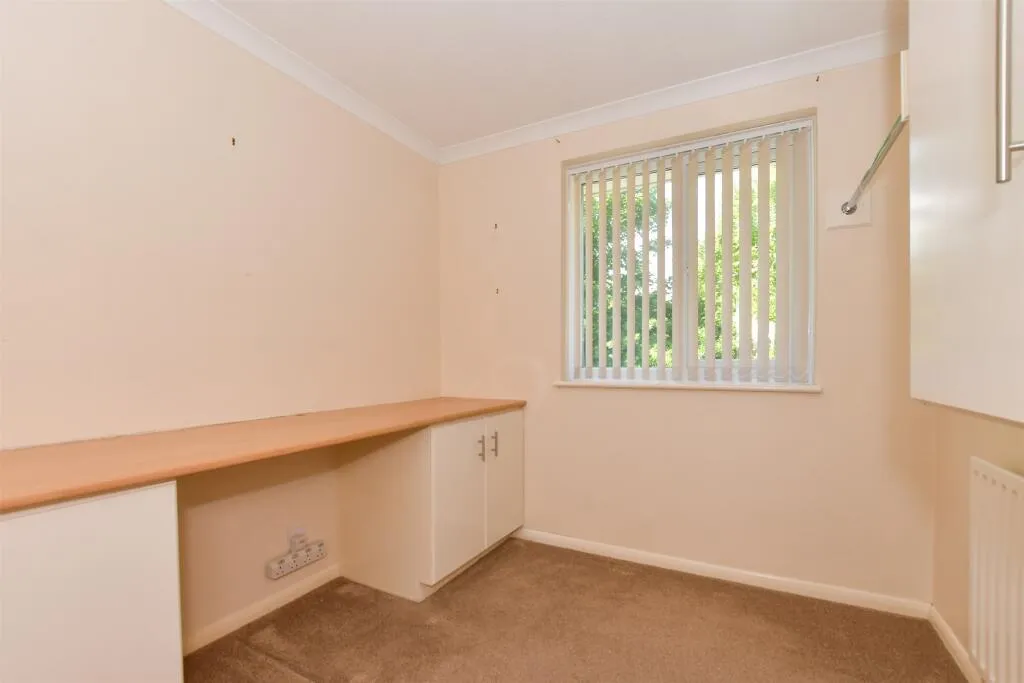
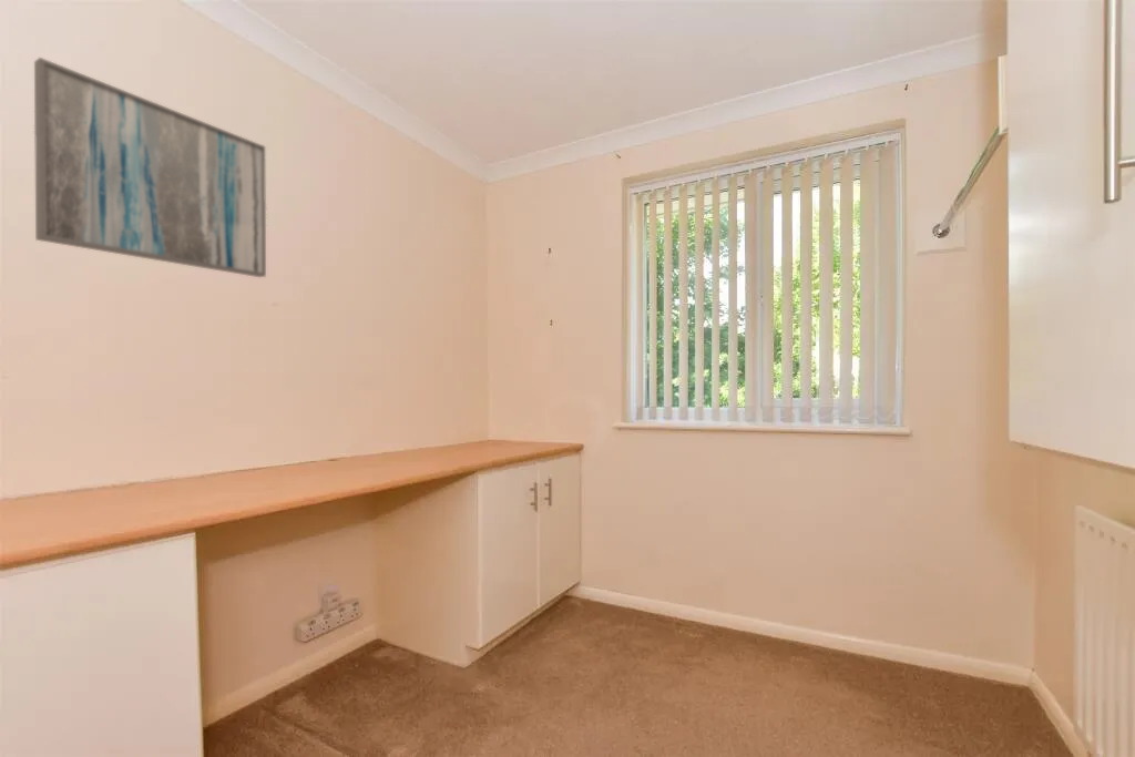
+ wall art [33,57,267,278]
